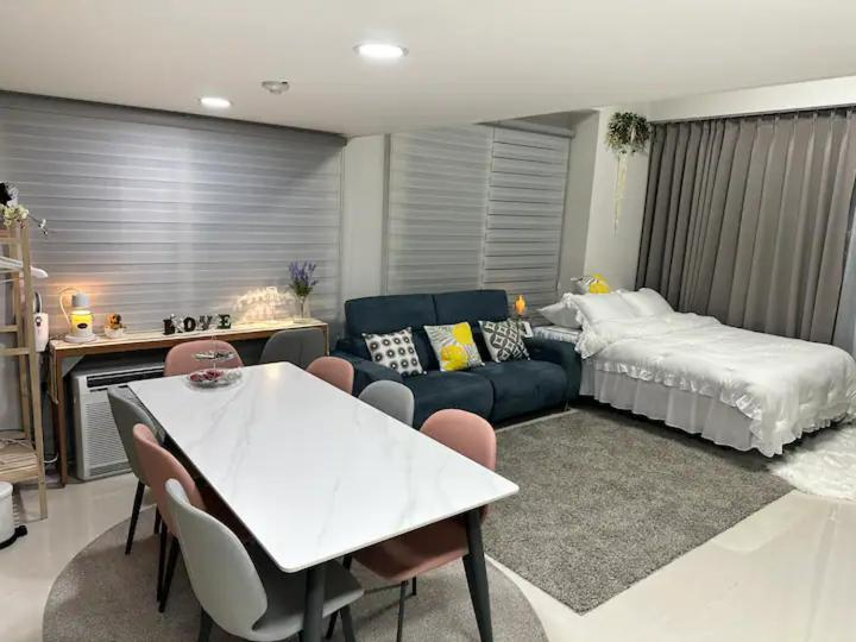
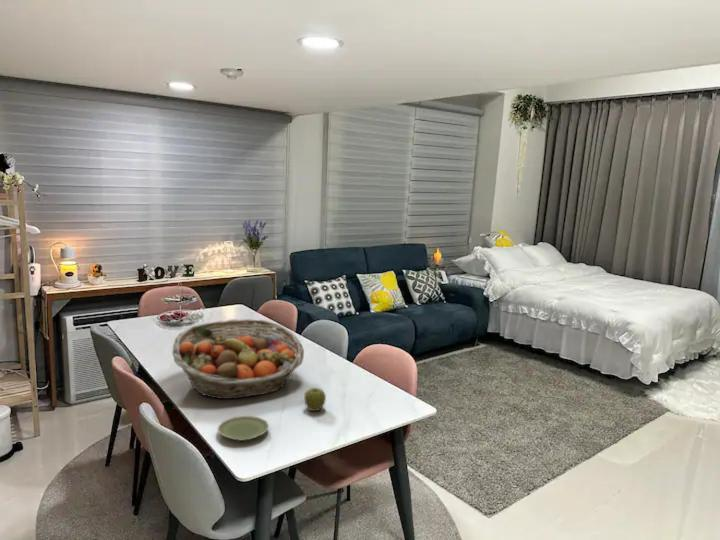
+ fruit basket [171,318,305,400]
+ apple [303,387,327,412]
+ plate [217,415,270,442]
